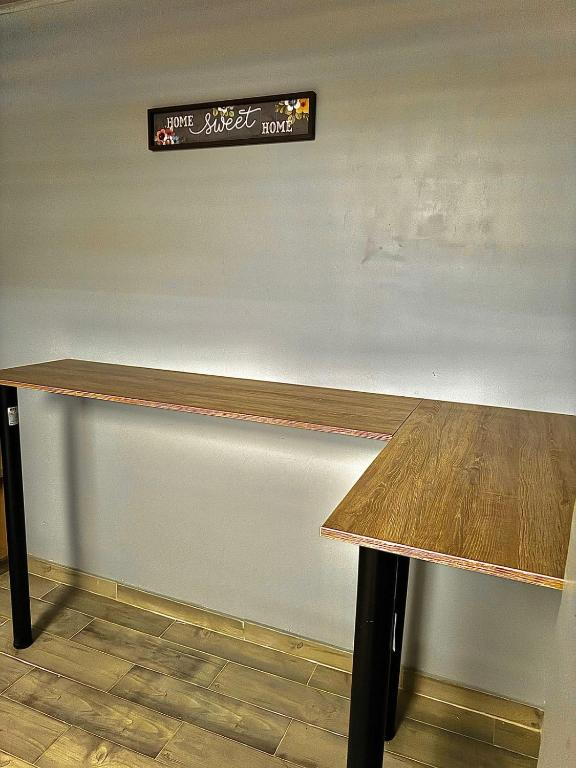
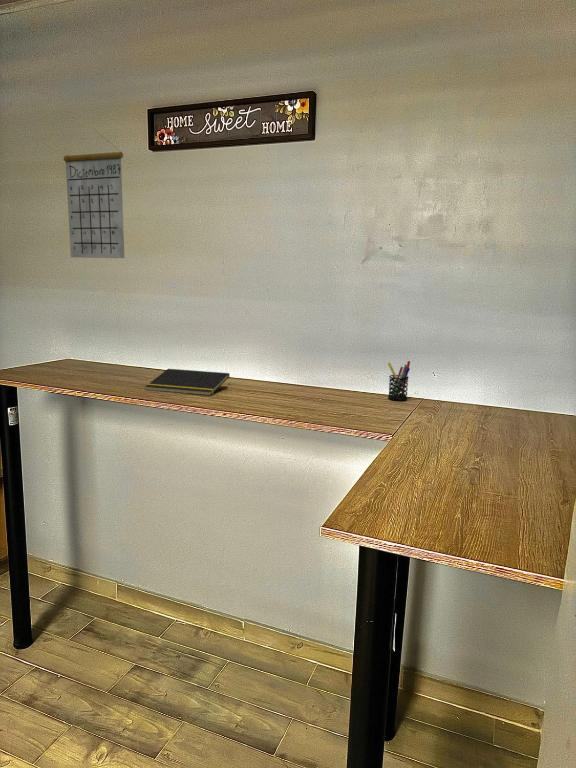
+ calendar [63,130,125,259]
+ pen holder [387,360,411,402]
+ notepad [144,368,231,397]
